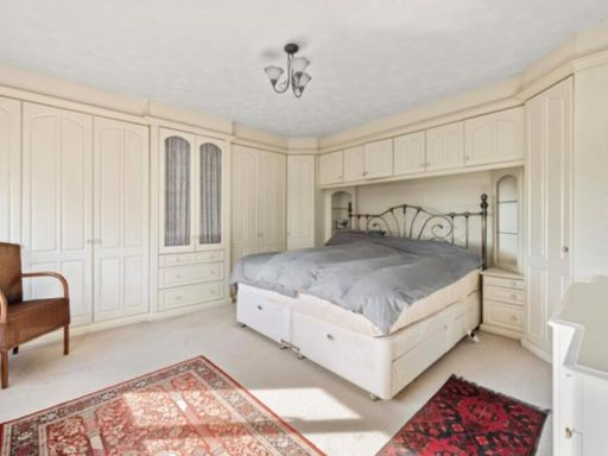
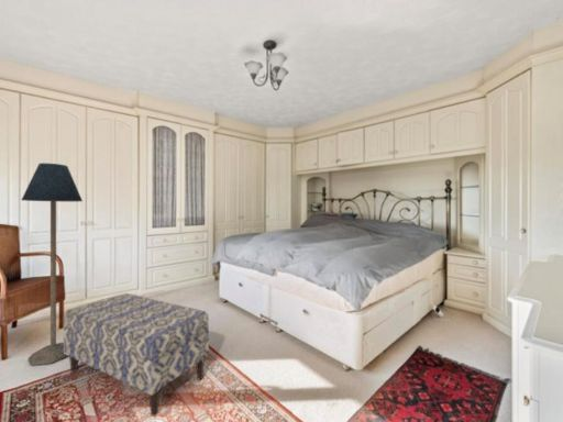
+ bench [63,292,210,417]
+ floor lamp [21,162,84,366]
